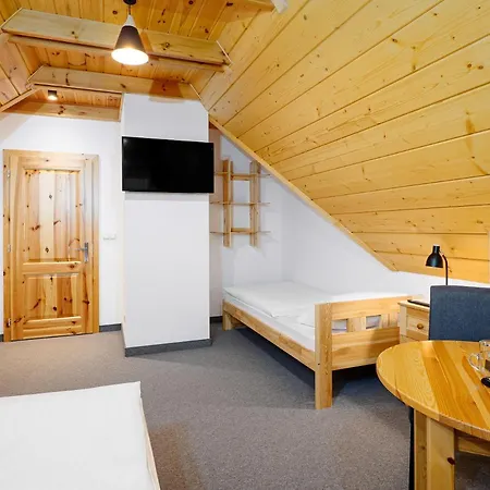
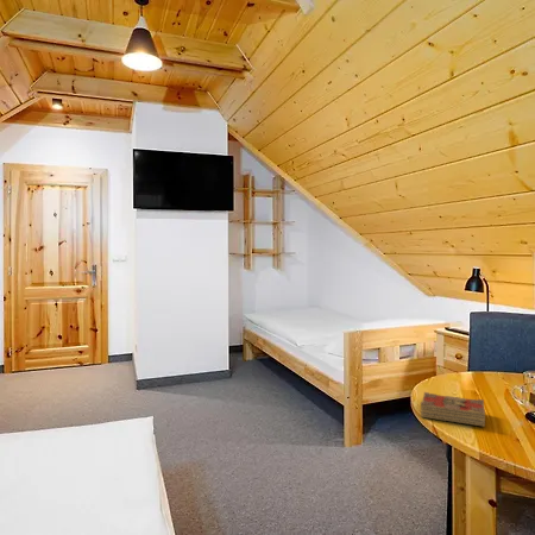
+ book [420,391,486,428]
